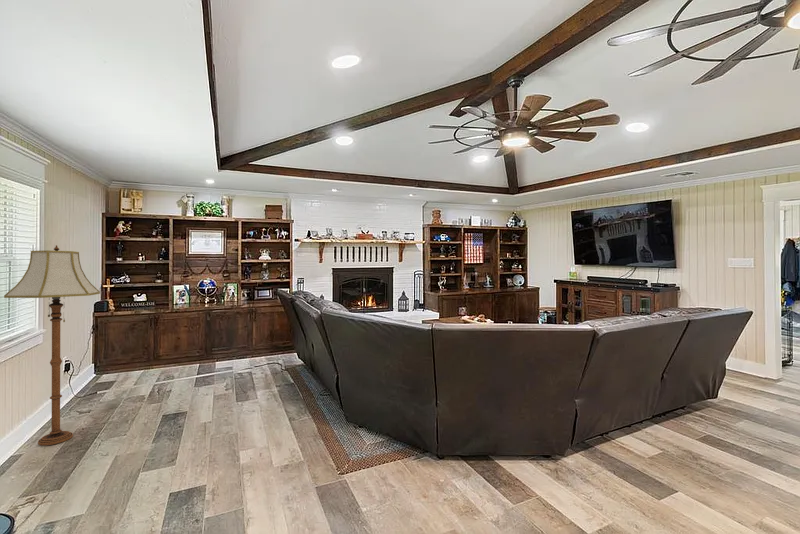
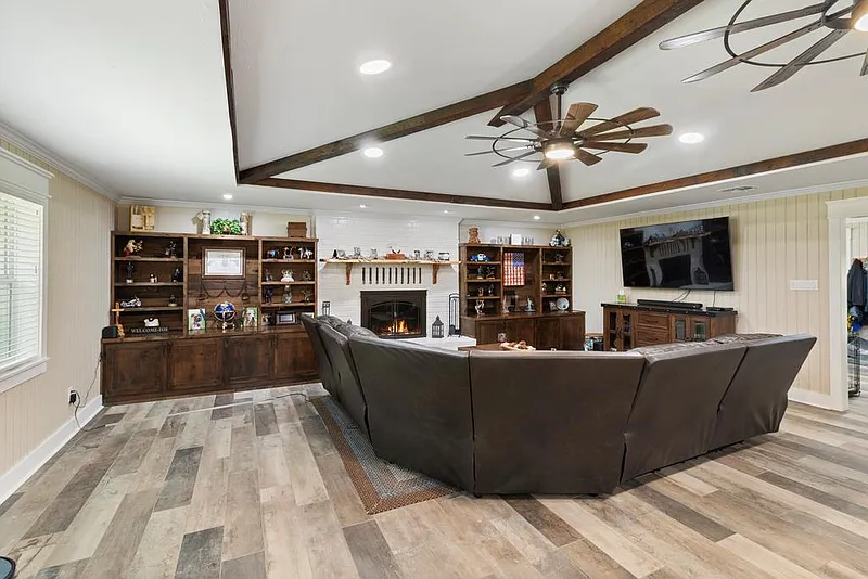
- floor lamp [3,244,101,446]
